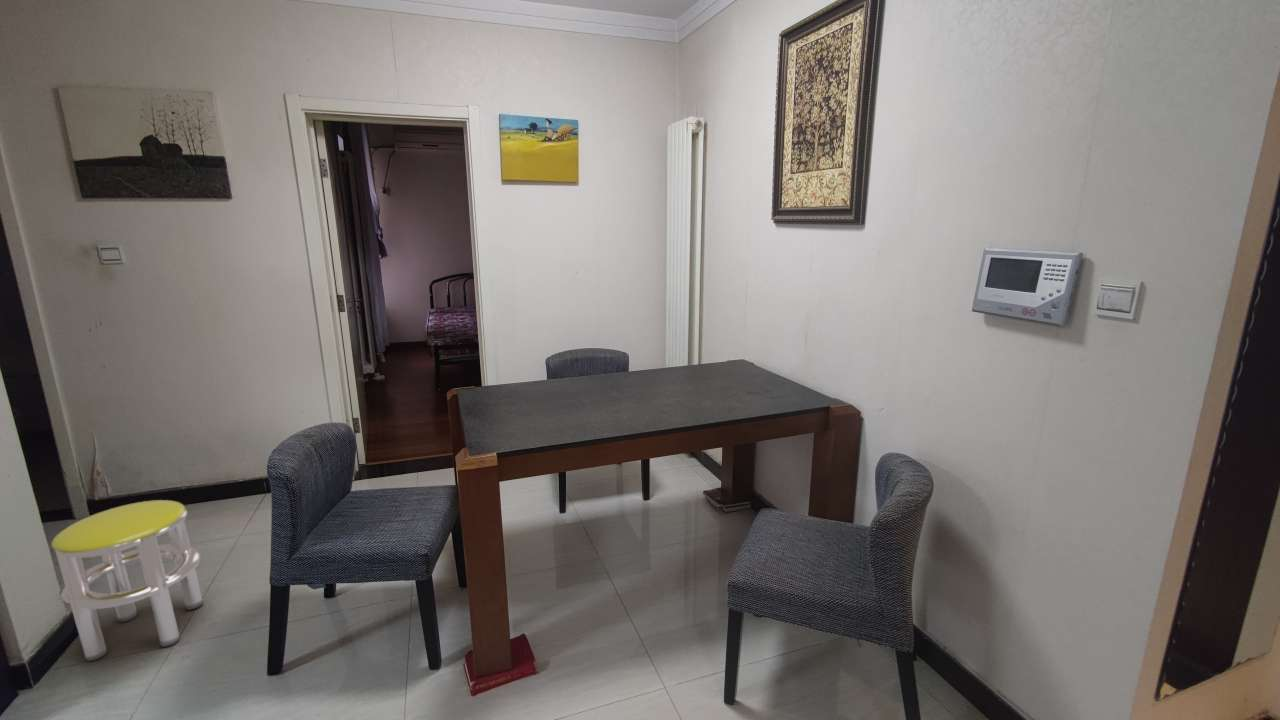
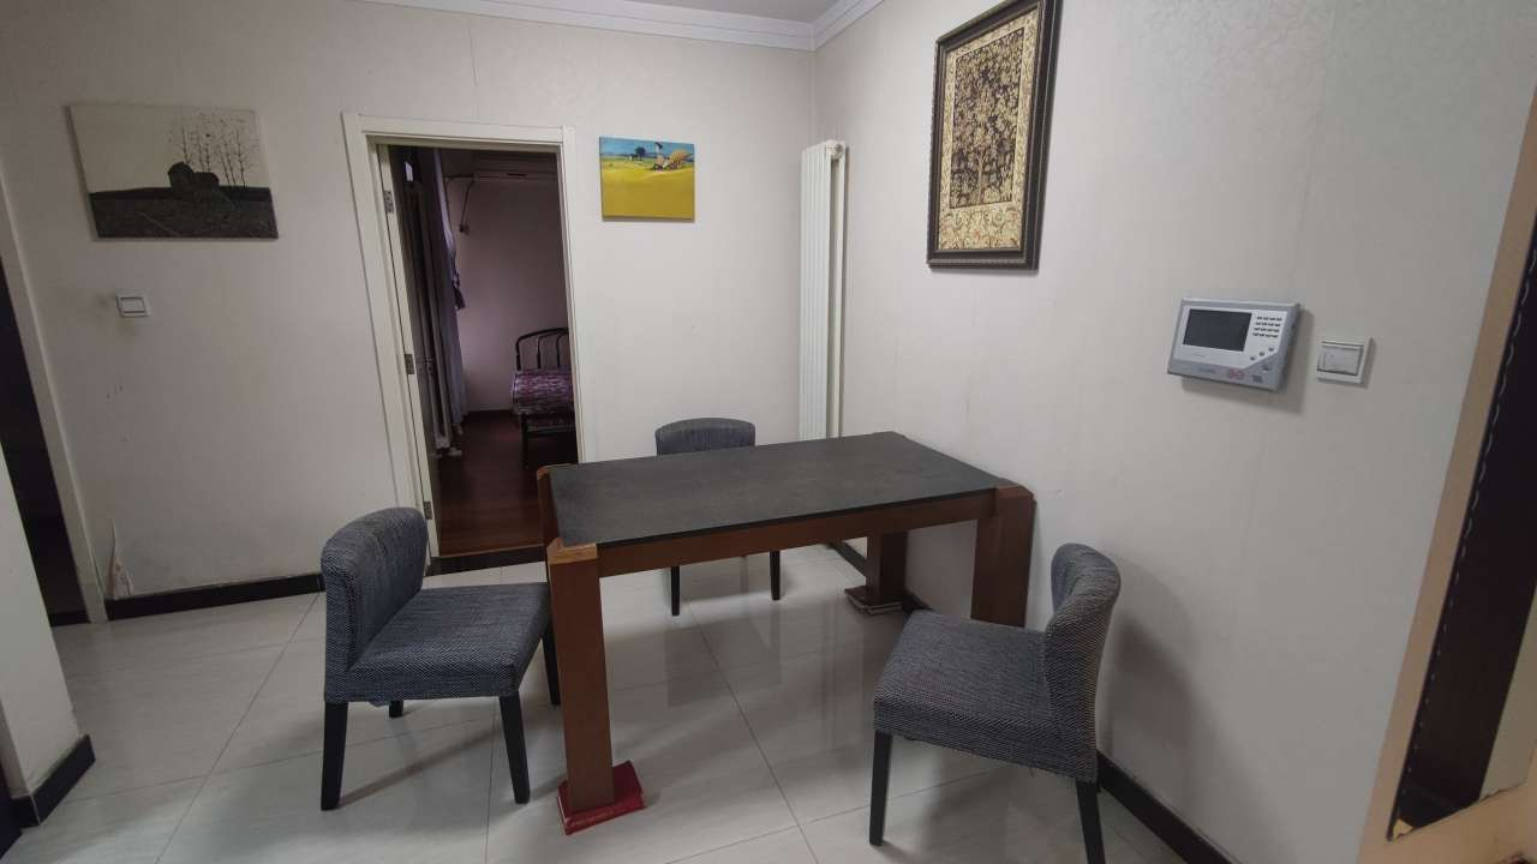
- stool [50,499,204,662]
